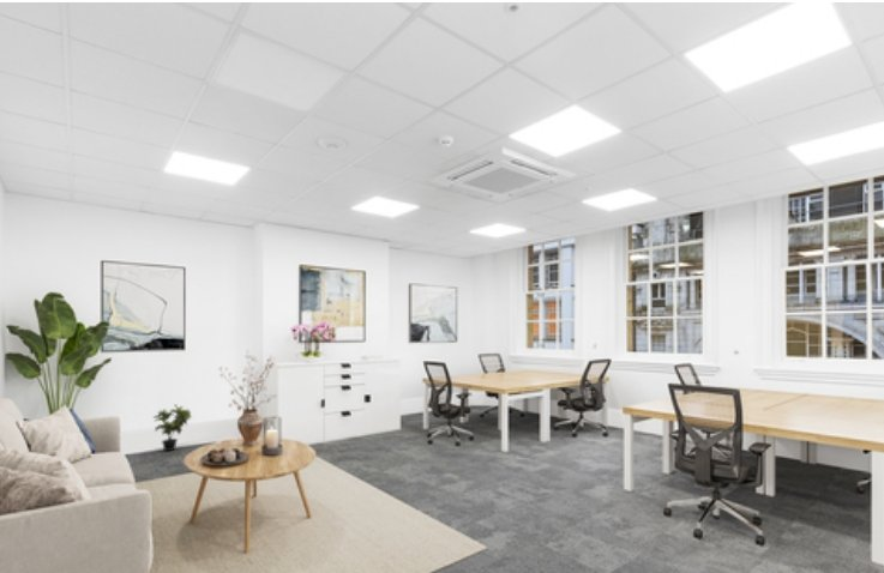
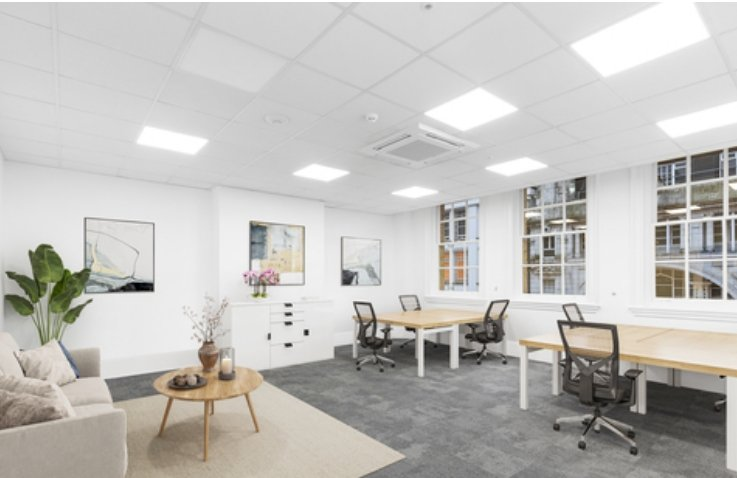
- potted plant [151,403,193,452]
